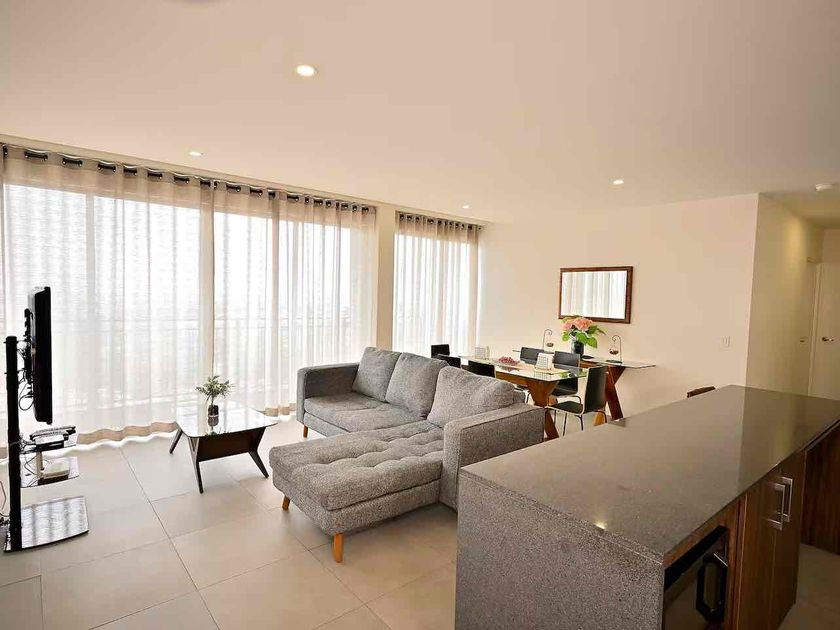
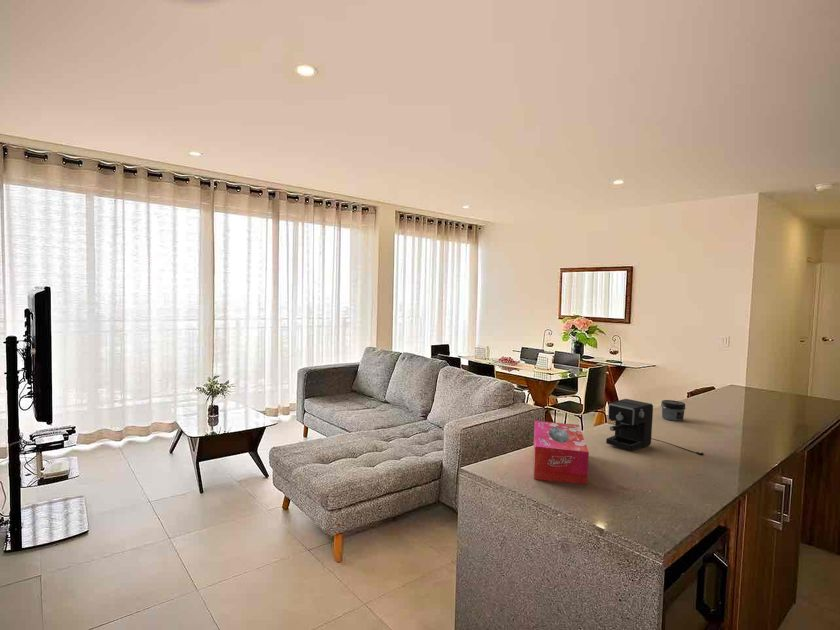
+ coffee maker [605,398,704,456]
+ jar [660,399,687,422]
+ tissue box [533,420,590,485]
